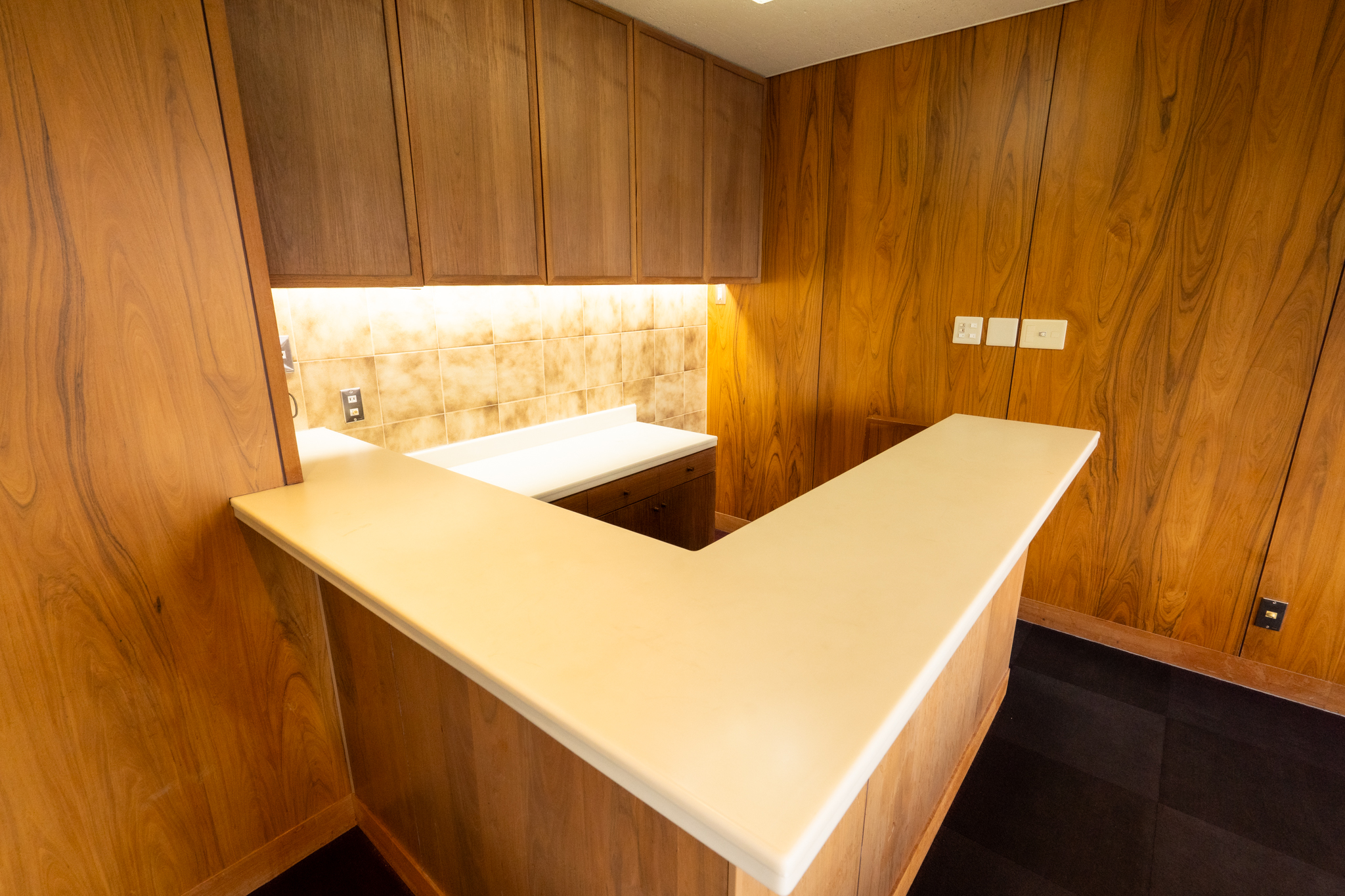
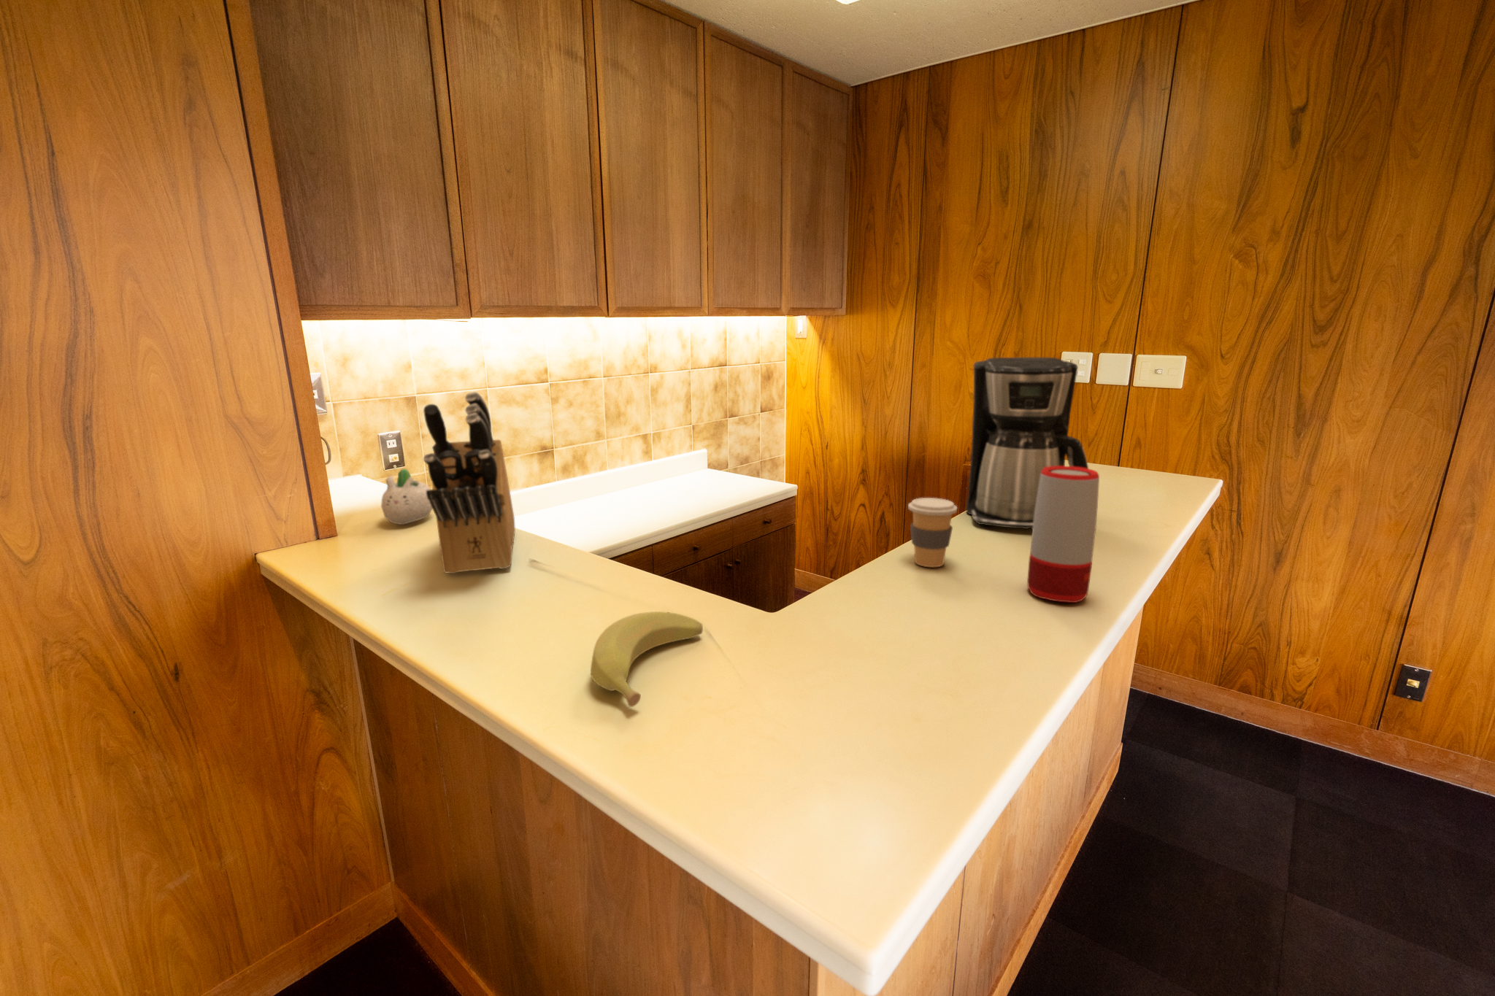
+ coffee maker [965,357,1089,530]
+ knife block [422,391,516,575]
+ speaker [1026,466,1100,604]
+ succulent planter [380,468,432,526]
+ coffee cup [907,497,958,568]
+ banana [590,610,704,708]
